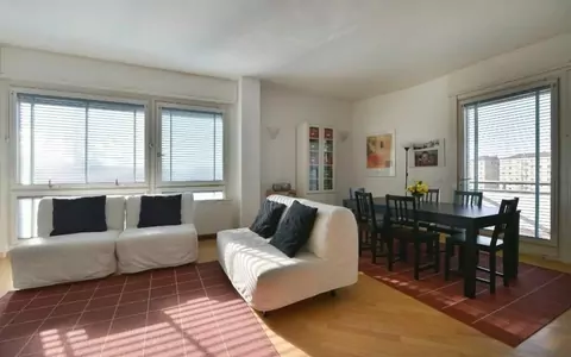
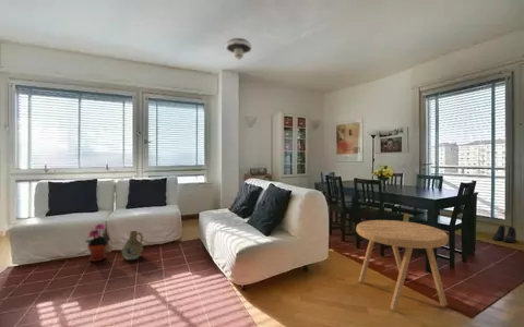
+ side table [355,219,450,313]
+ potted plant [85,222,111,263]
+ ceramic jug [120,230,144,261]
+ boots [492,225,517,244]
+ mushroom [225,37,252,61]
